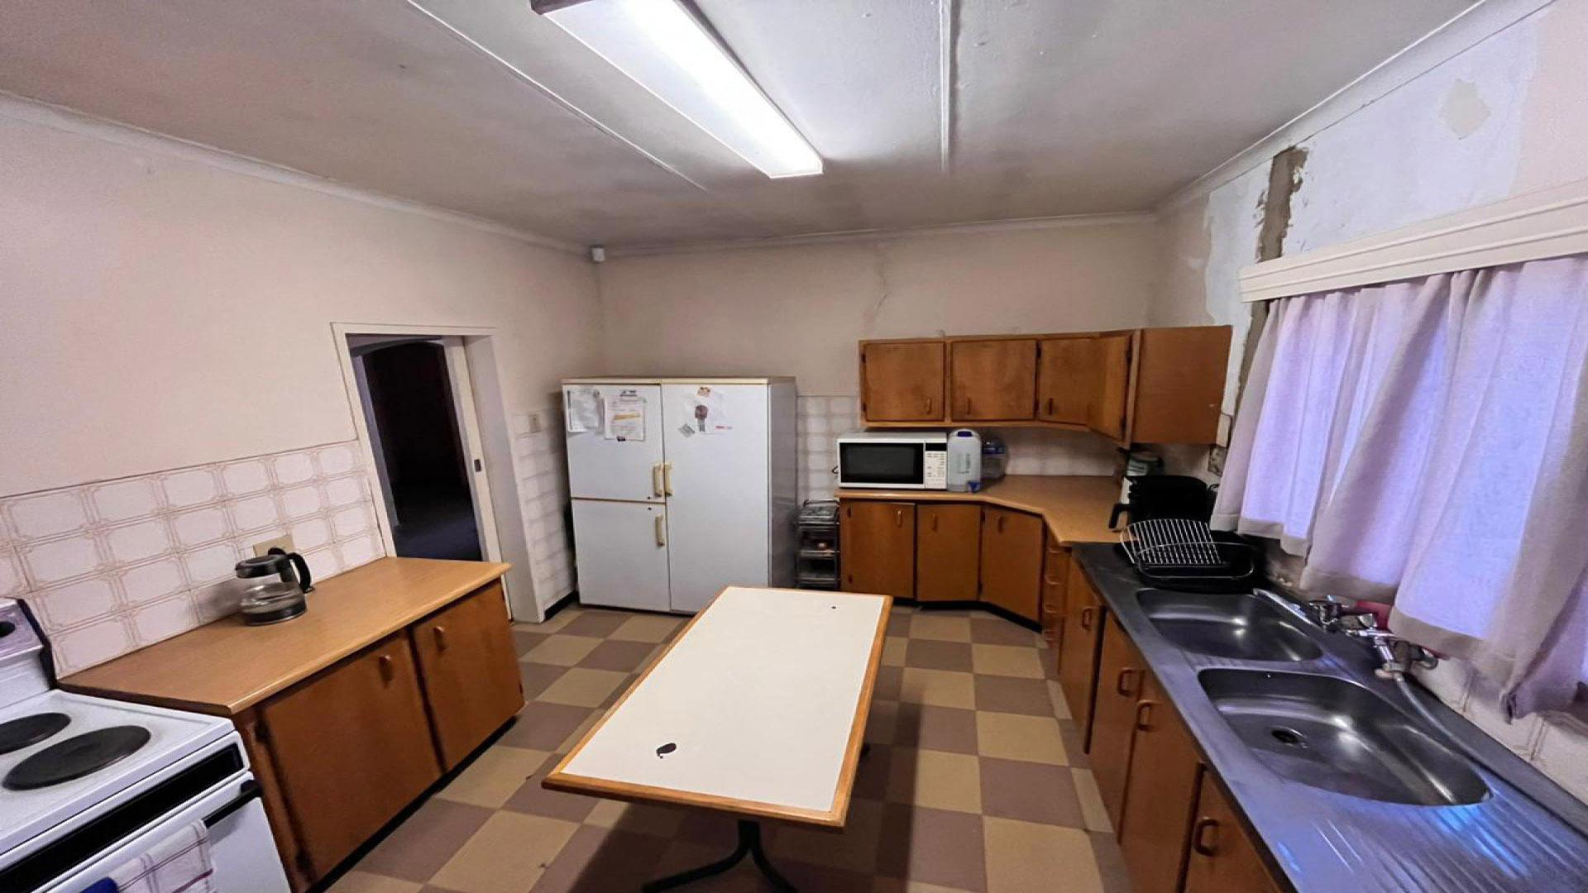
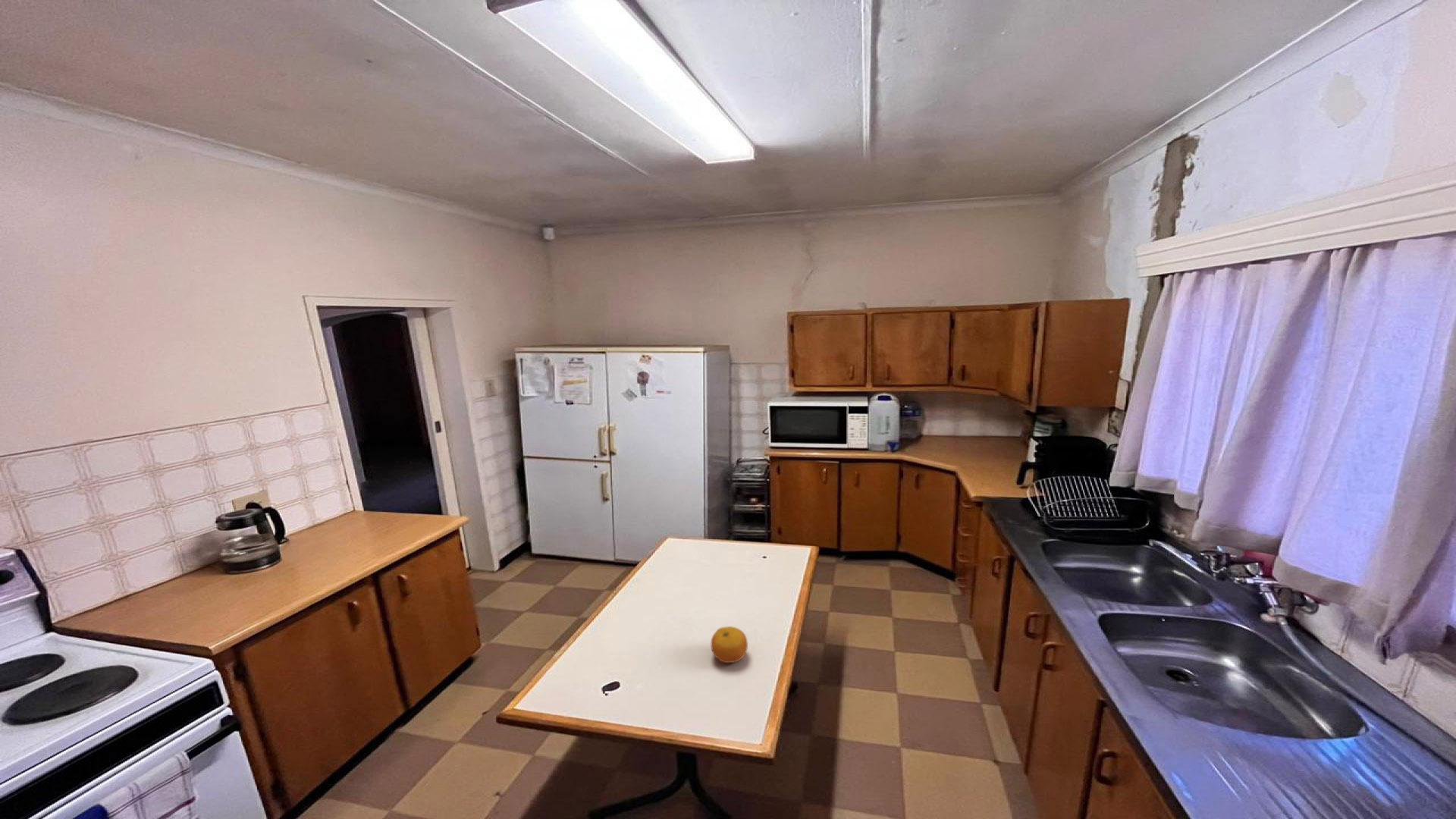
+ fruit [711,626,748,664]
